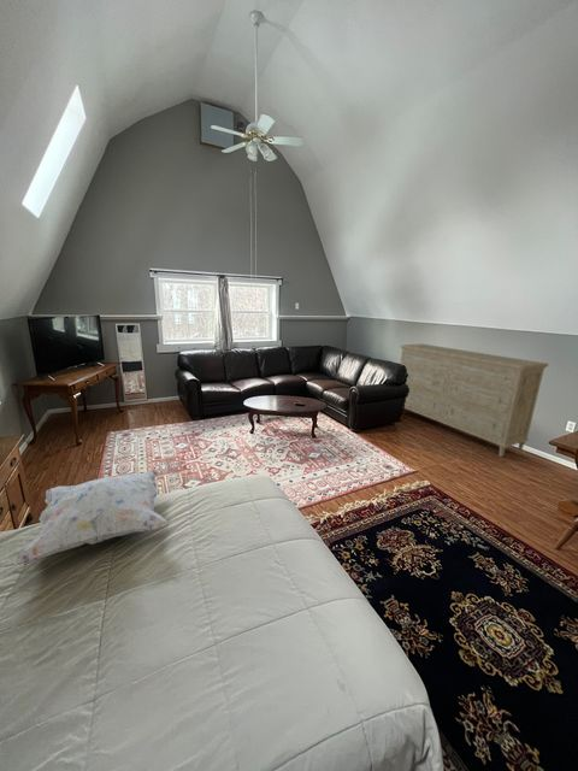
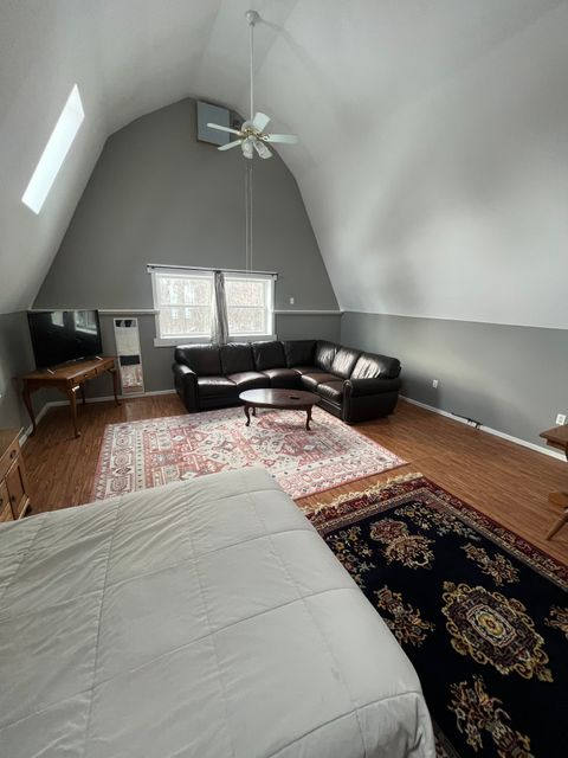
- dresser [399,343,550,458]
- decorative pillow [12,470,167,566]
